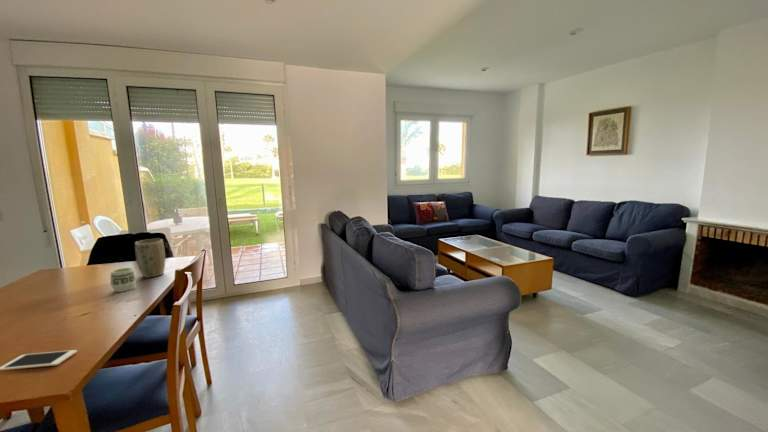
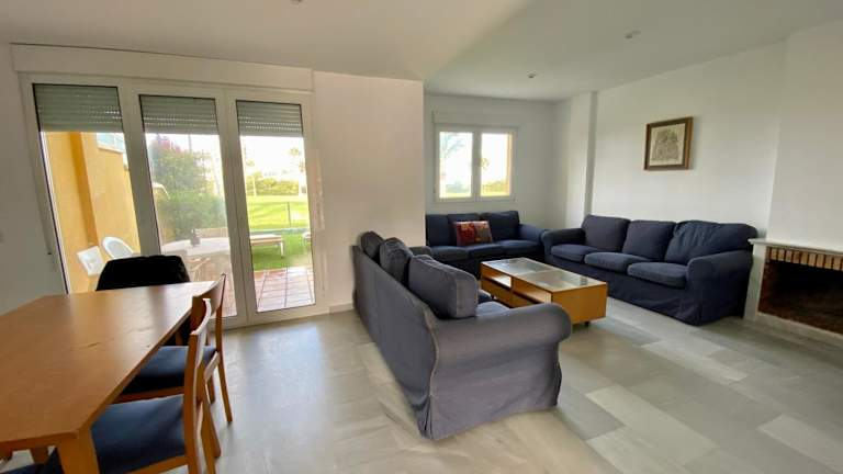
- plant pot [134,238,166,279]
- cell phone [0,349,78,371]
- cup [110,267,137,293]
